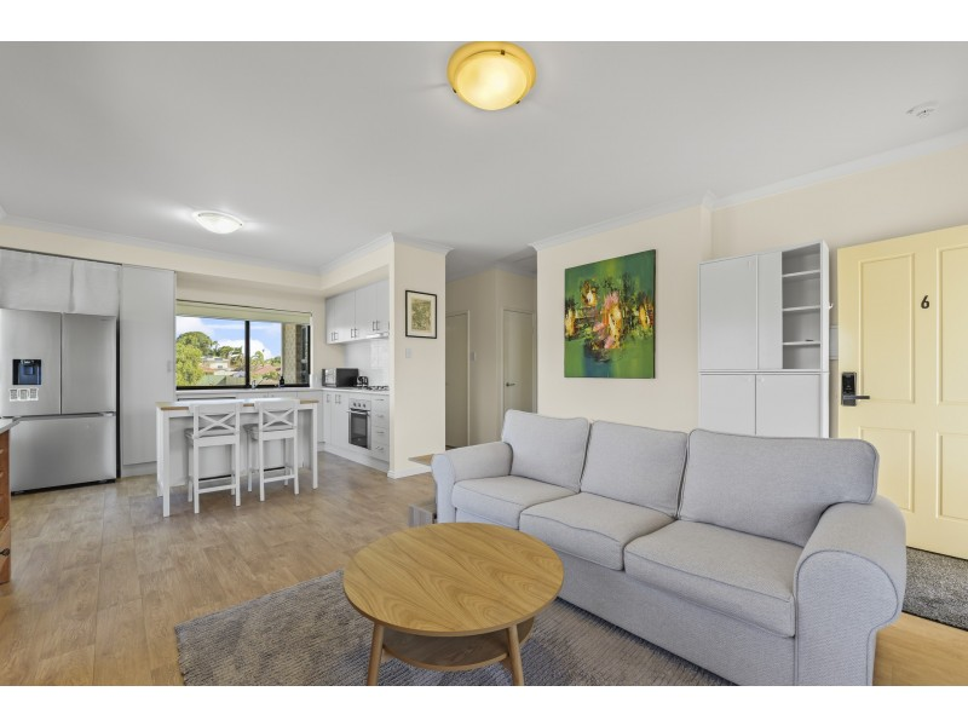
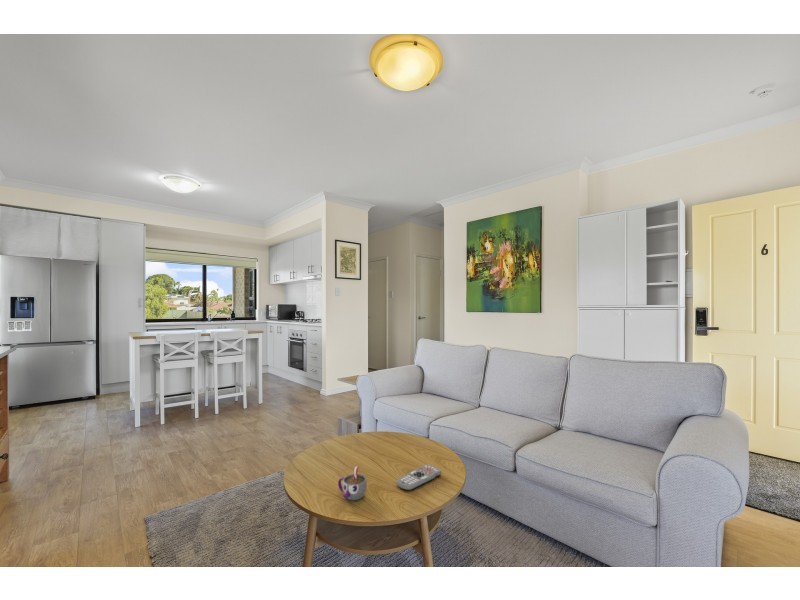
+ remote control [396,463,442,491]
+ mug [337,466,368,501]
